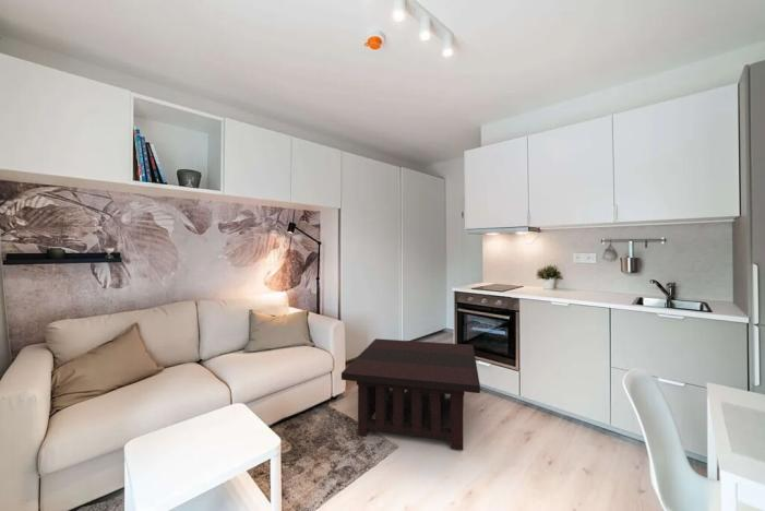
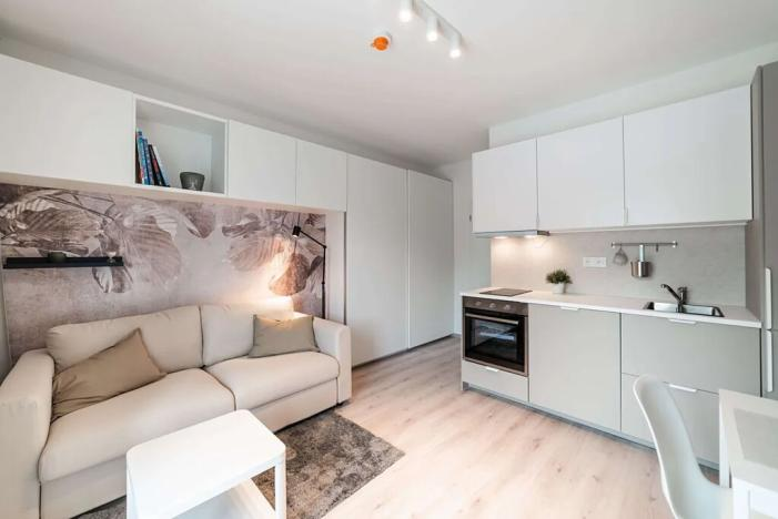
- coffee table [340,337,481,451]
